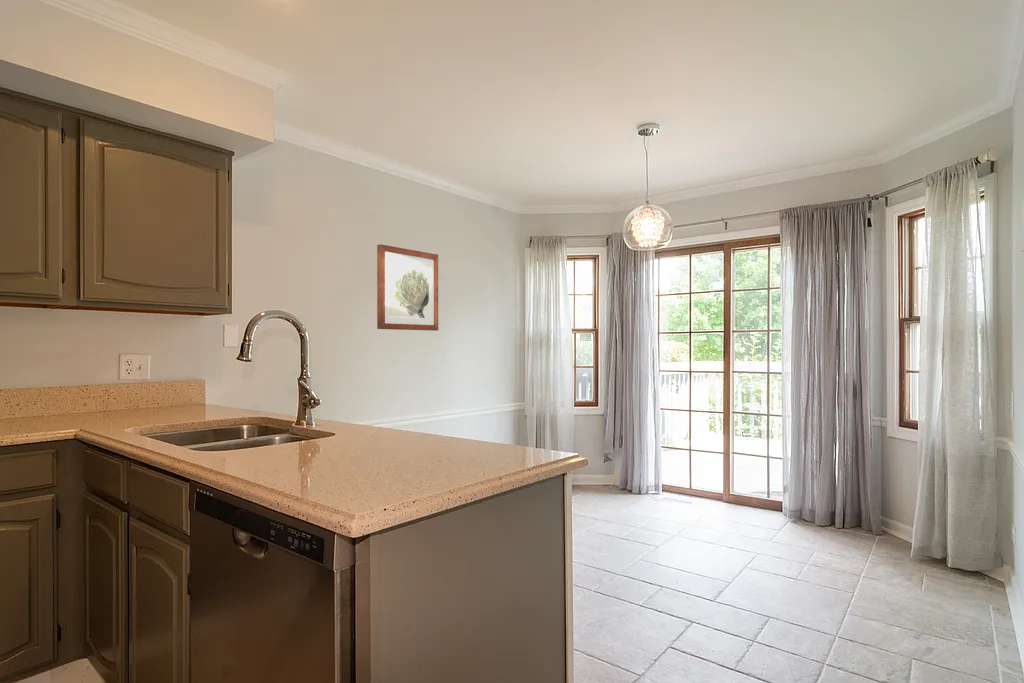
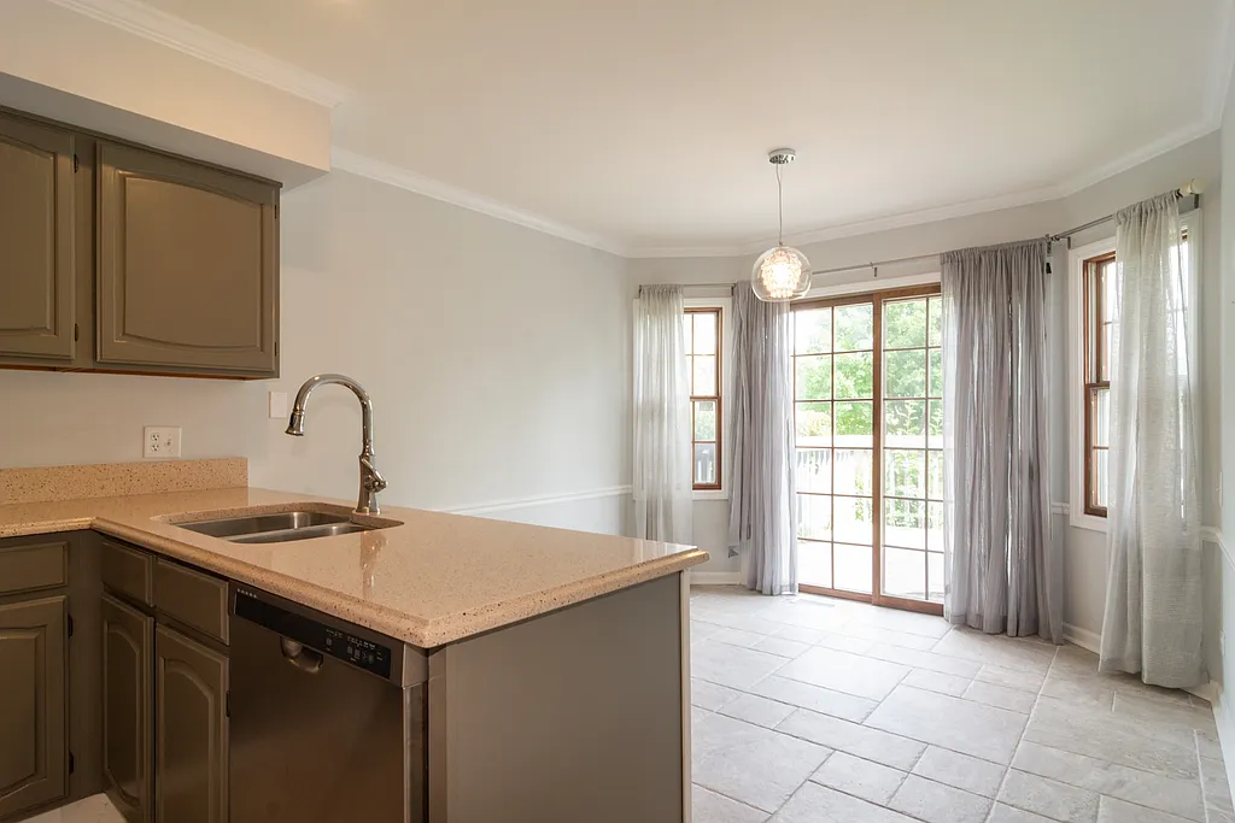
- wall art [376,243,439,332]
